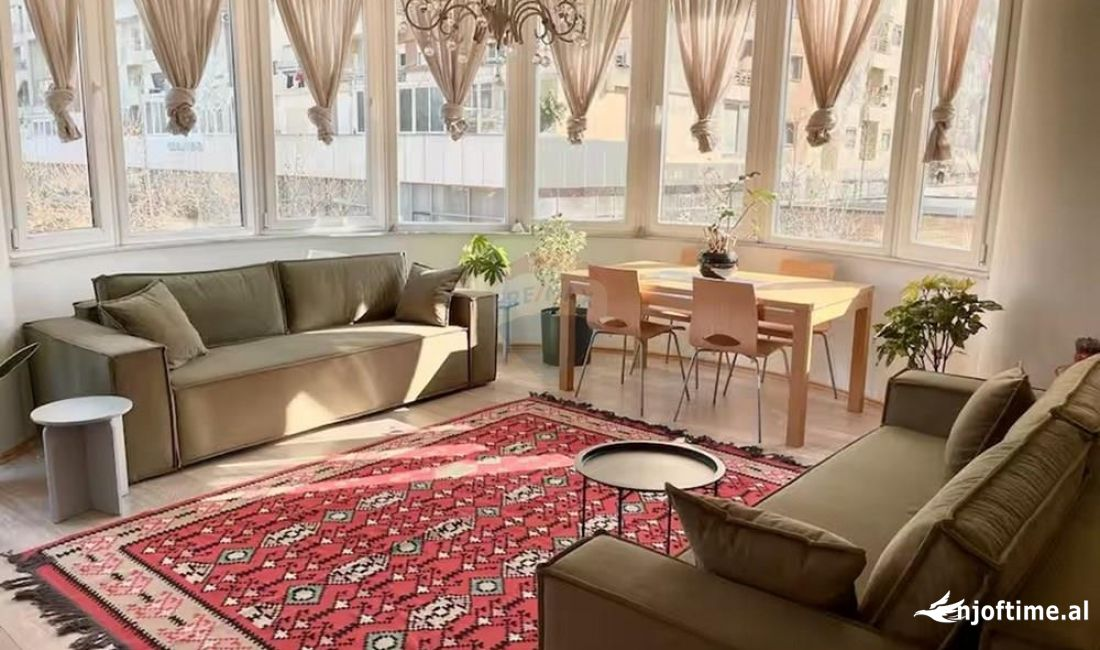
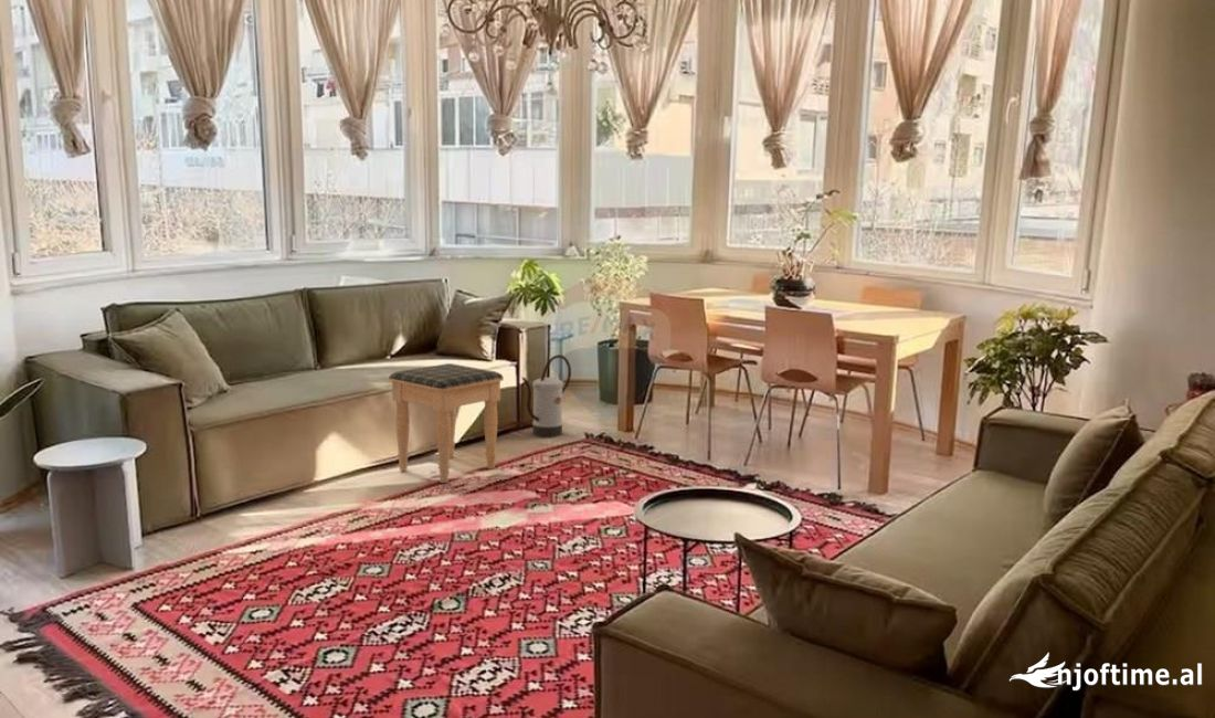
+ footstool [388,362,505,484]
+ watering can [520,353,572,439]
